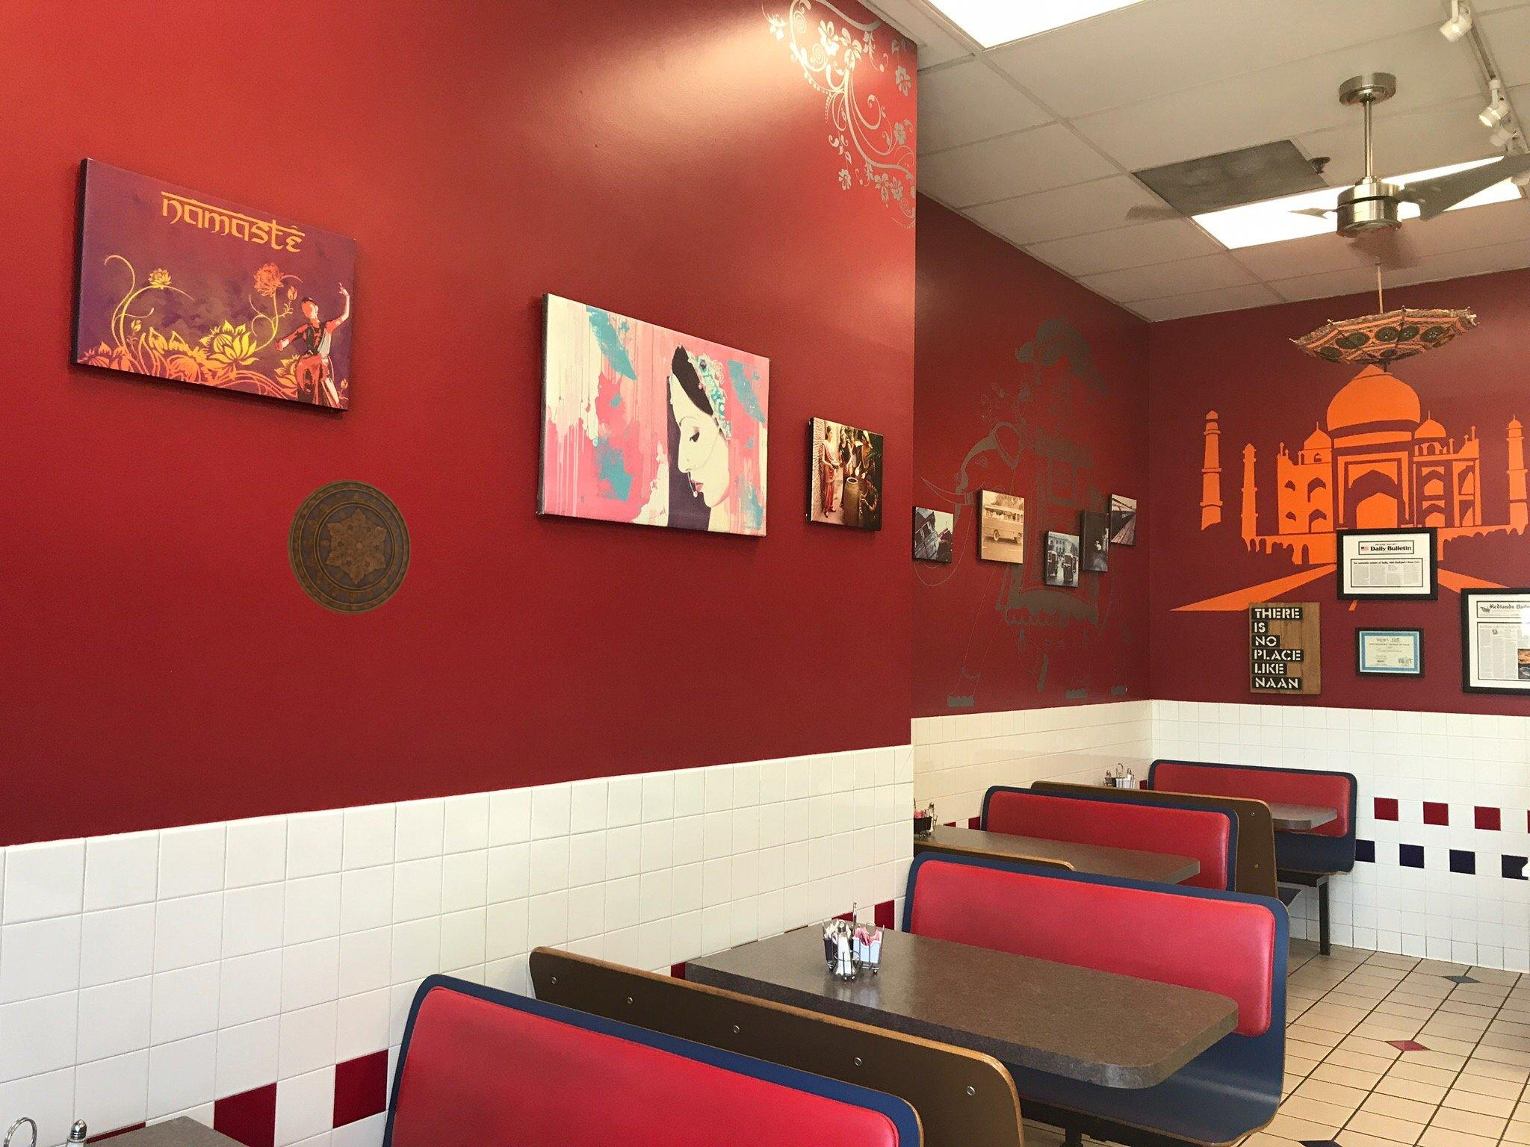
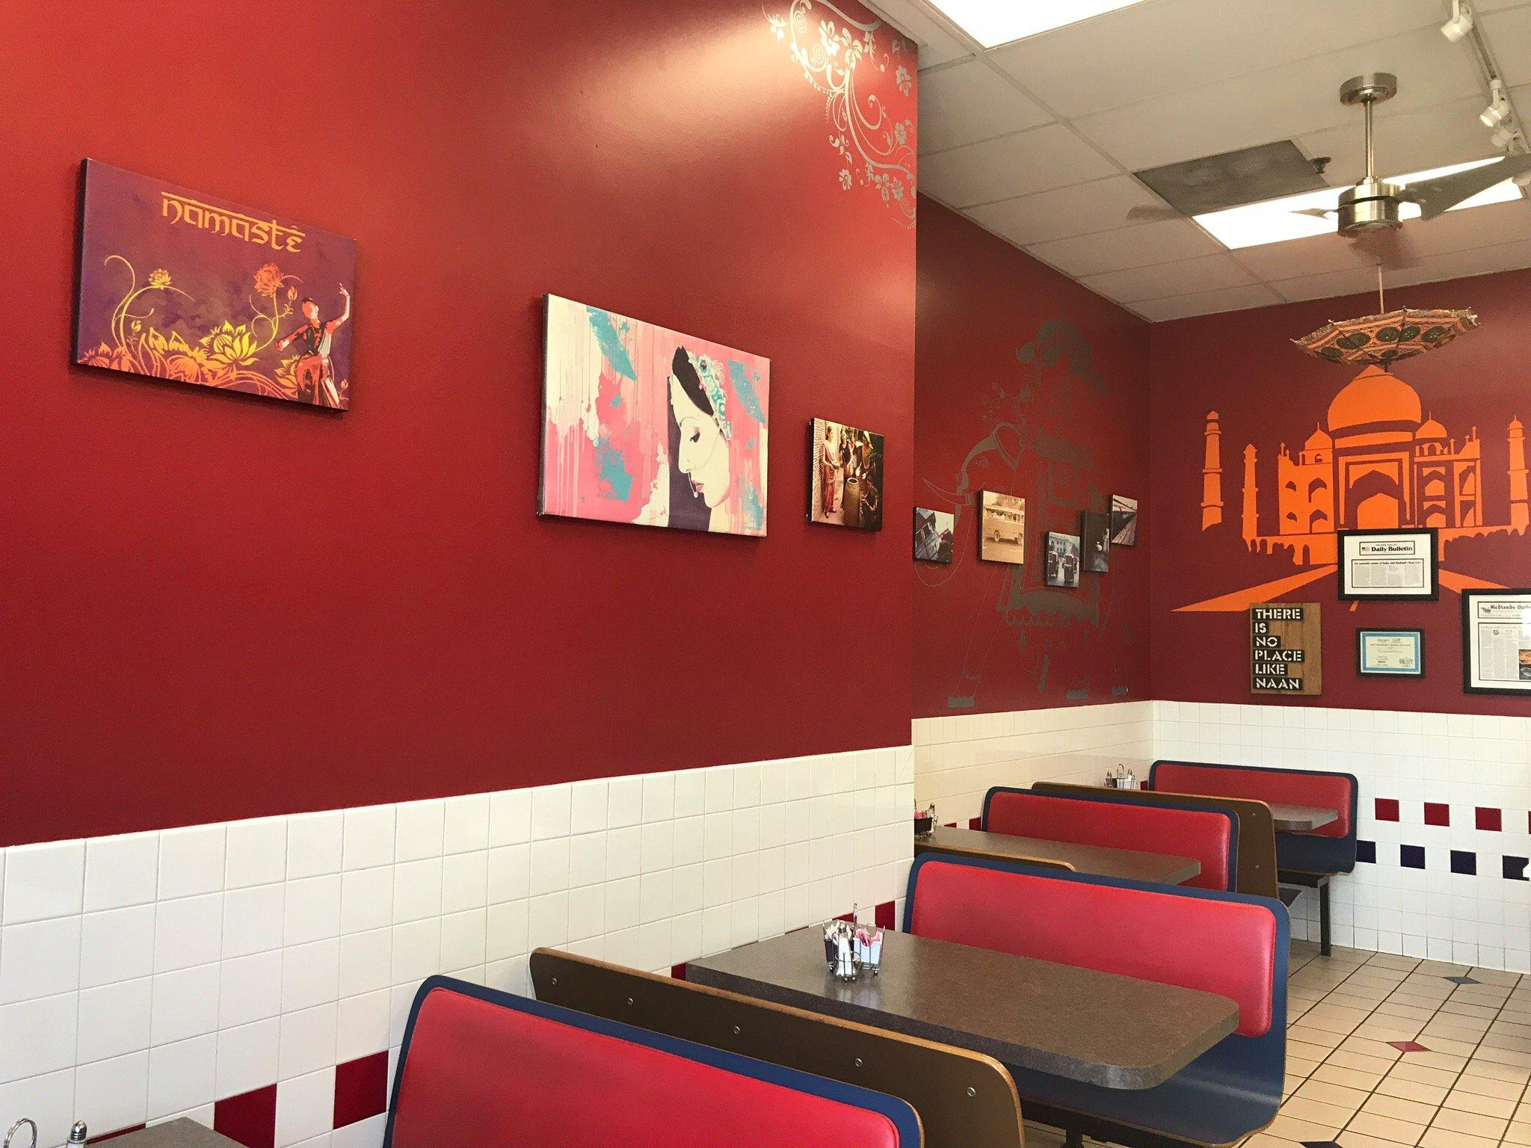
- decorative plate [287,478,412,616]
